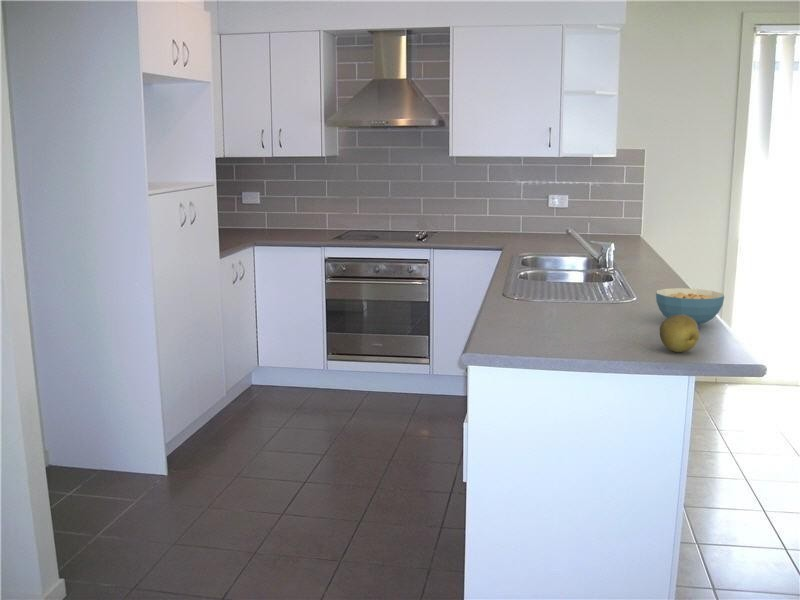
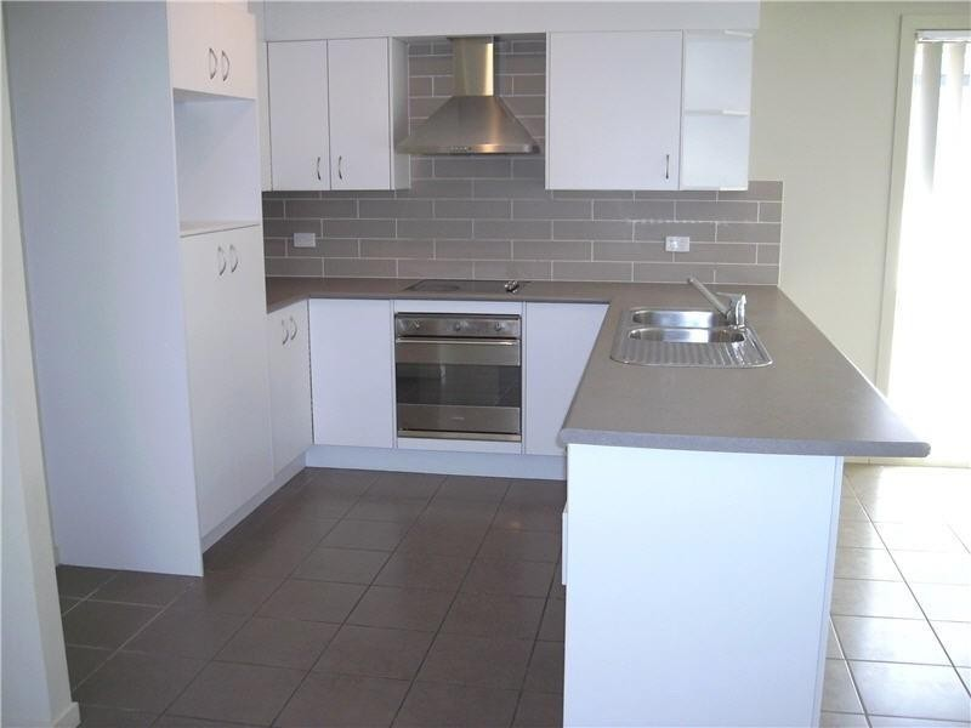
- cereal bowl [655,287,725,326]
- fruit [659,315,700,353]
